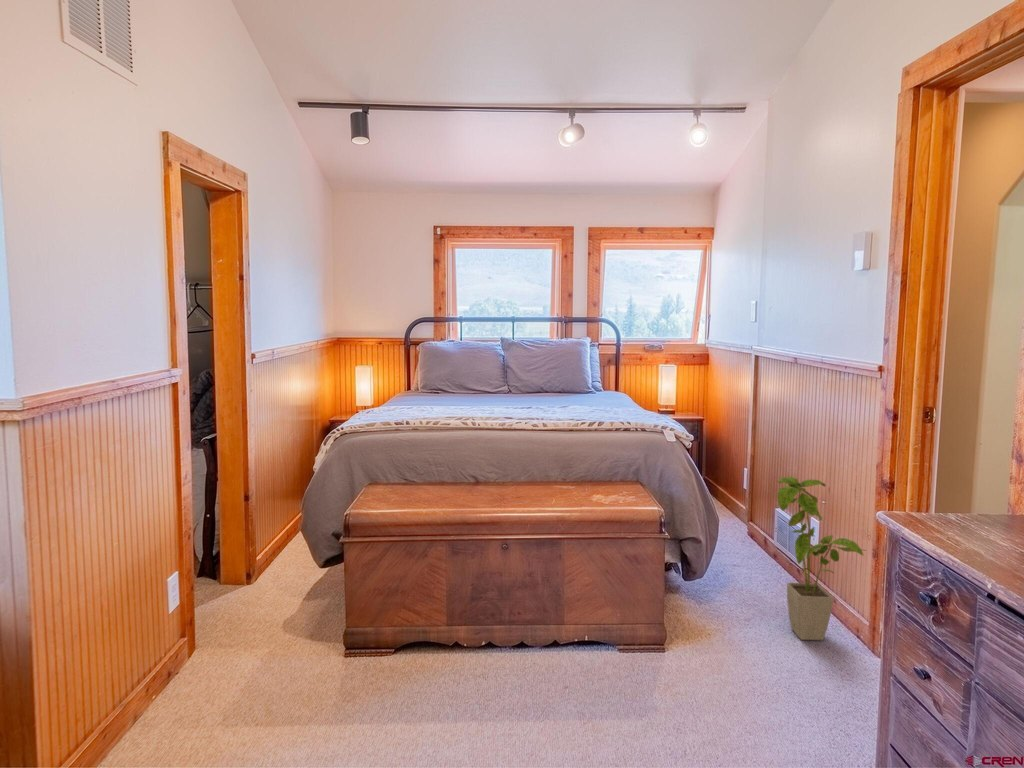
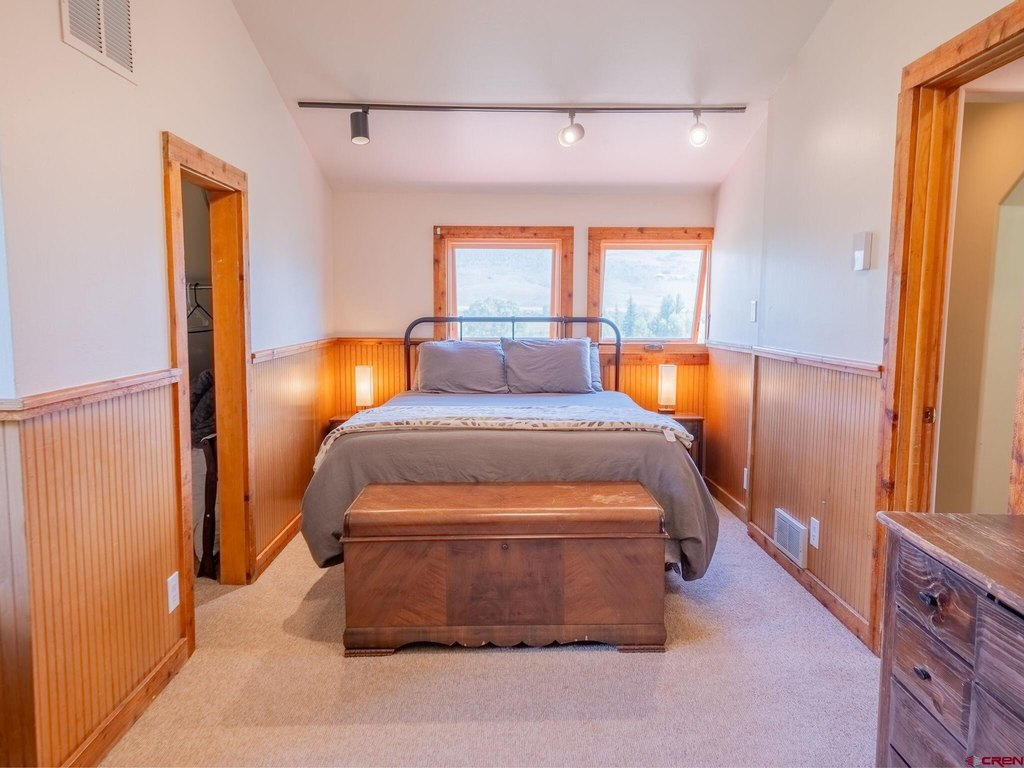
- house plant [776,476,868,641]
